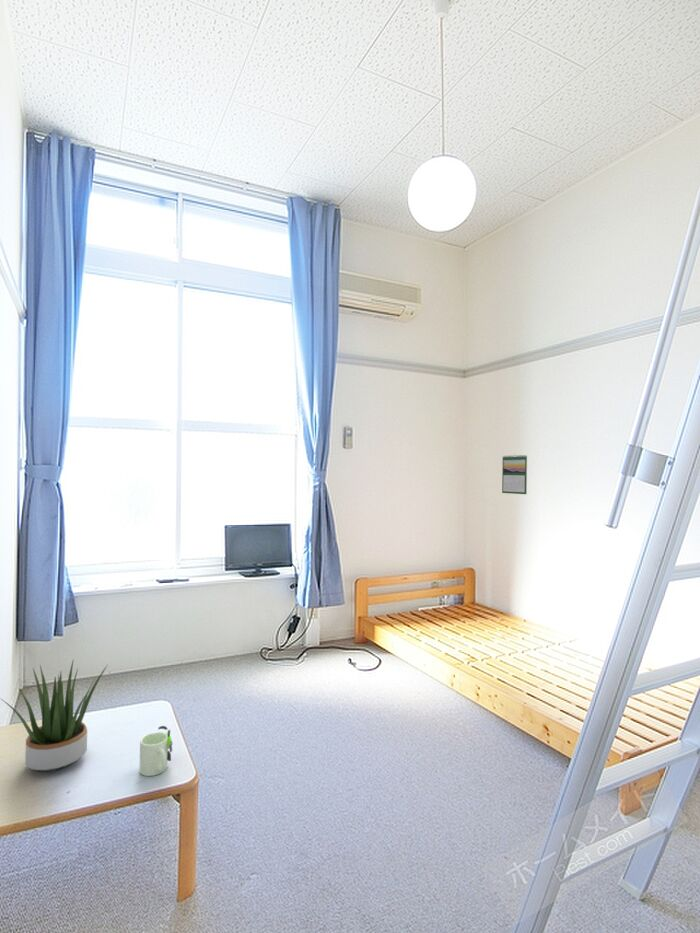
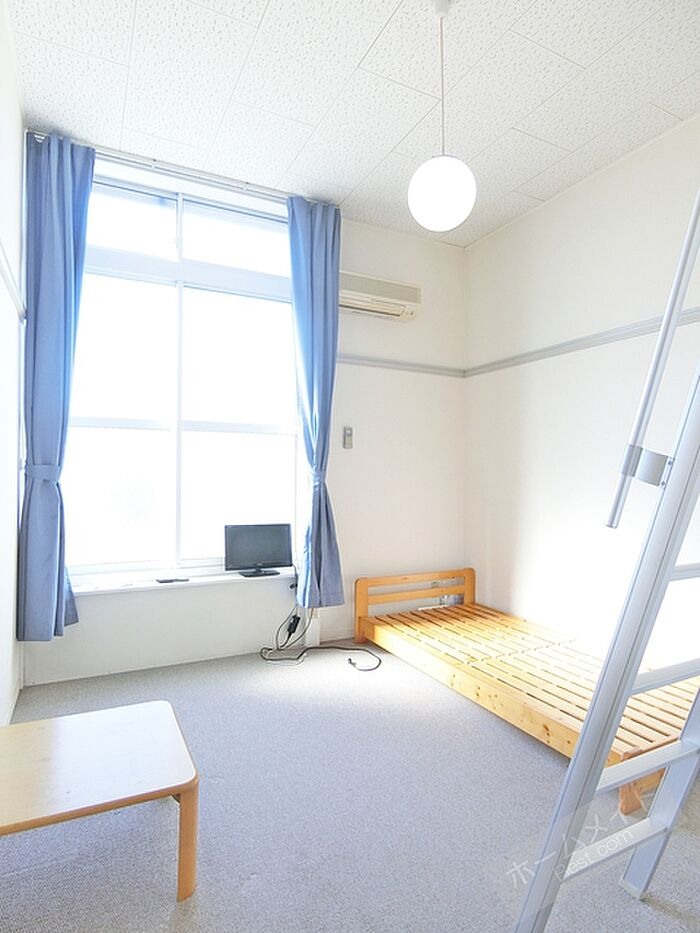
- mug [138,725,173,777]
- calendar [501,454,528,495]
- potted plant [0,658,108,773]
